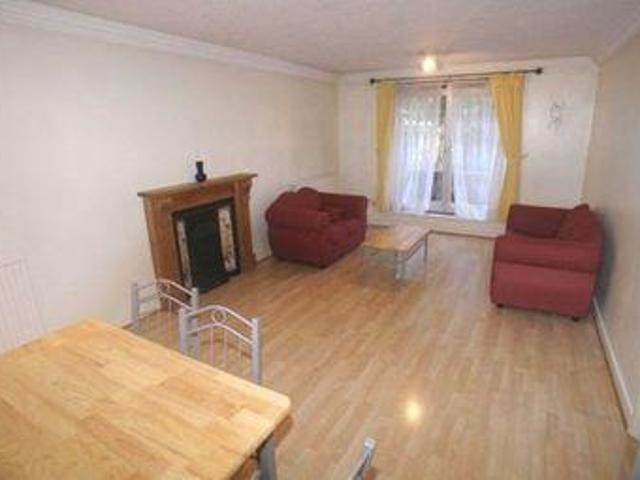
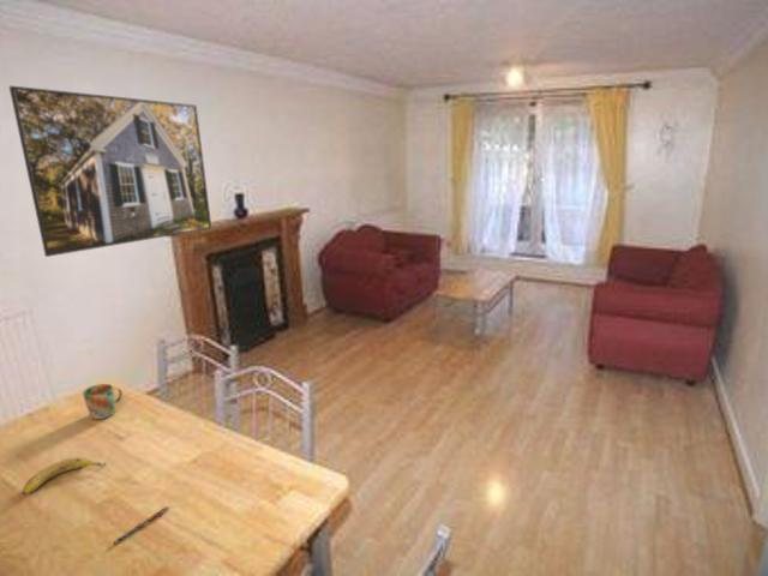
+ mug [82,383,124,420]
+ fruit [20,456,107,497]
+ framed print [8,85,212,258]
+ pen [112,505,169,545]
